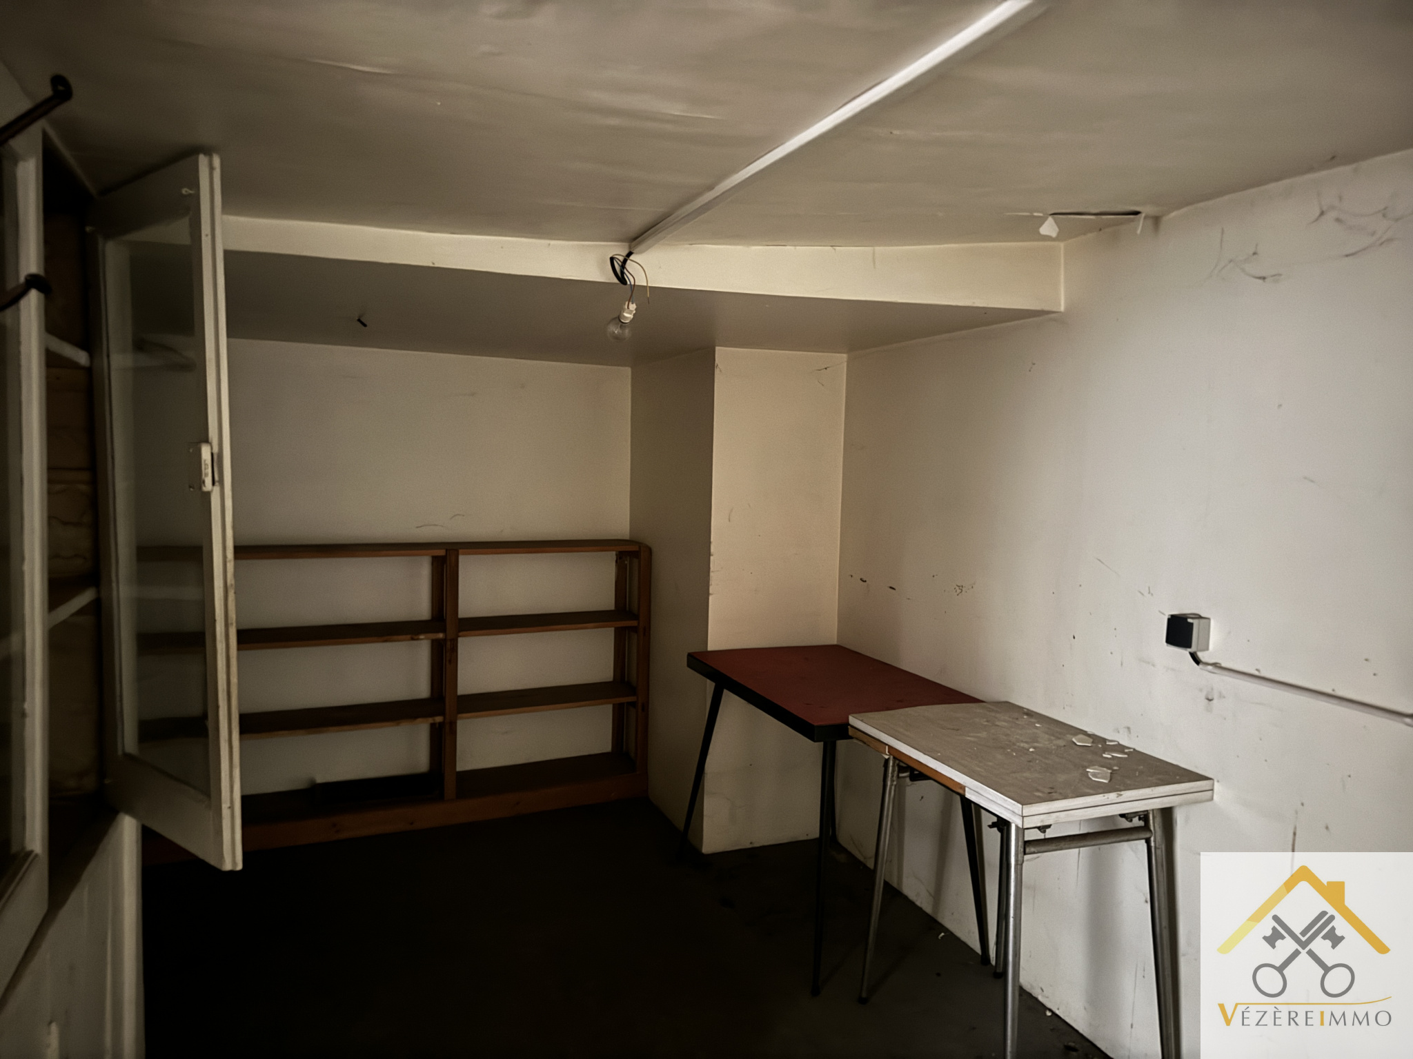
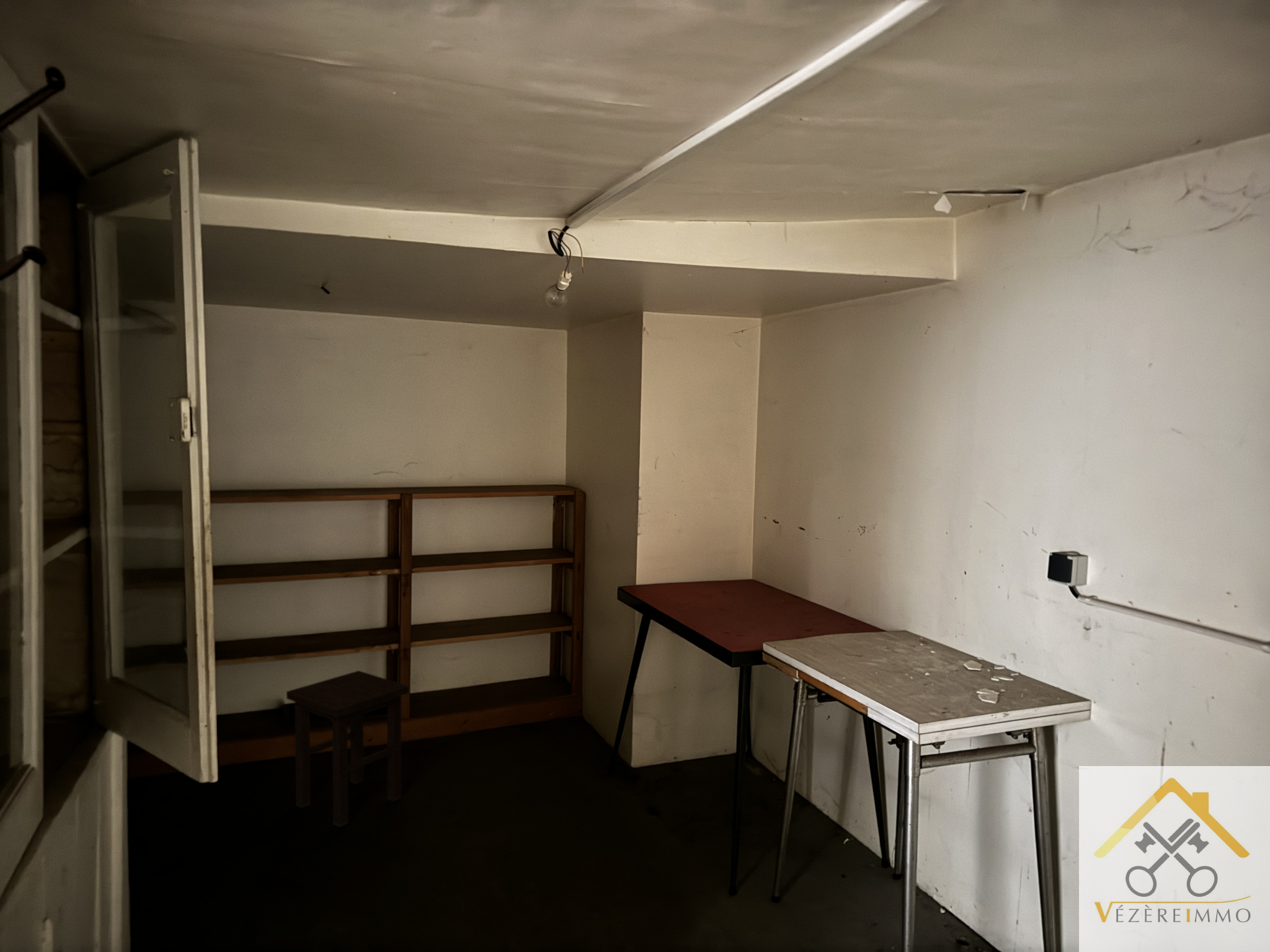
+ stool [286,670,409,828]
